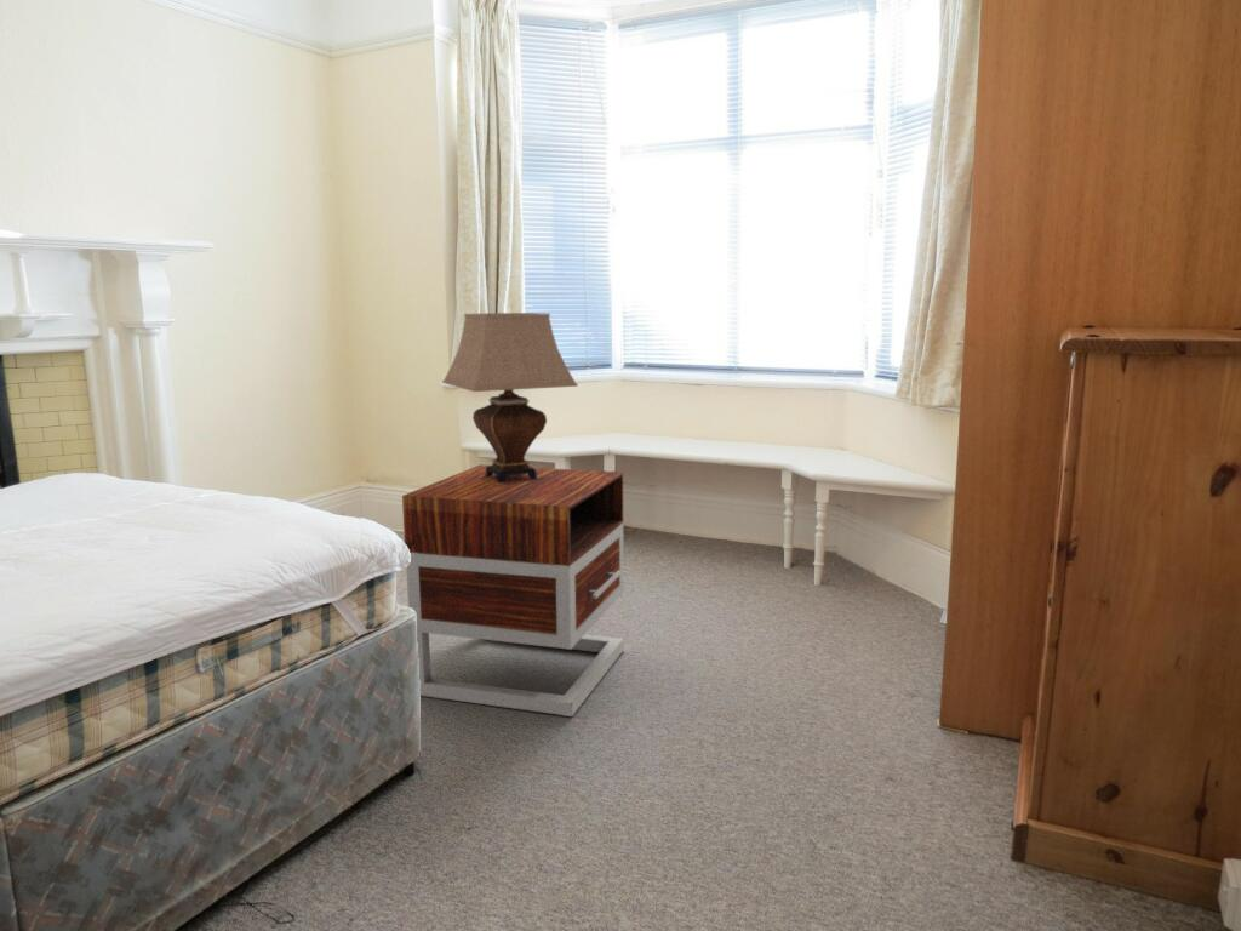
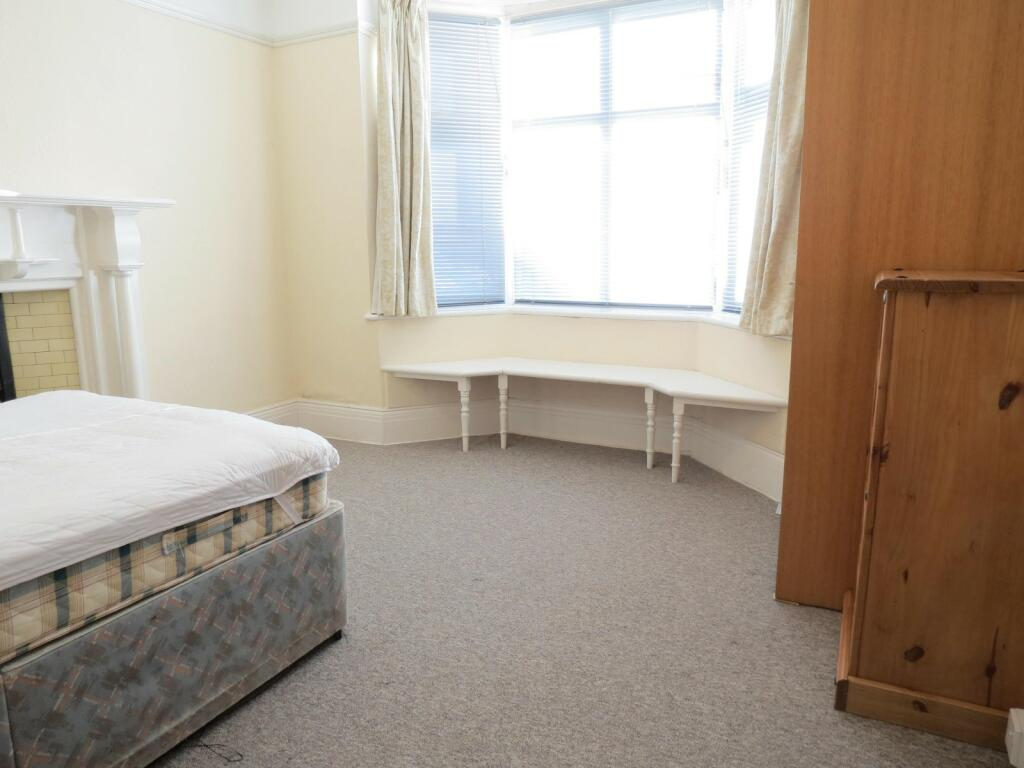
- nightstand [401,463,625,718]
- table lamp [441,312,579,482]
